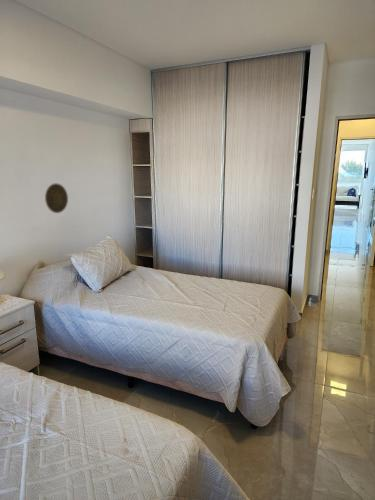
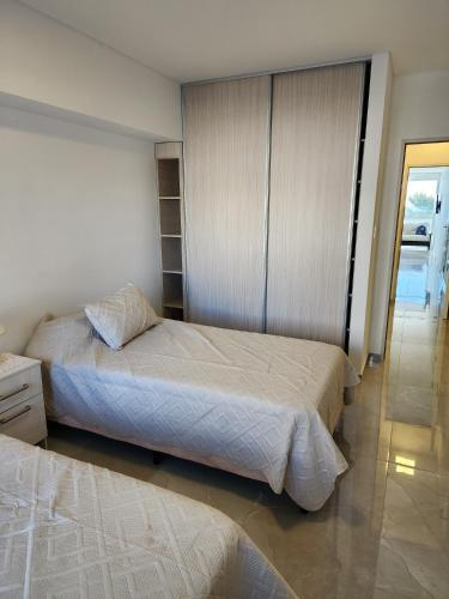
- decorative plate [44,182,69,214]
